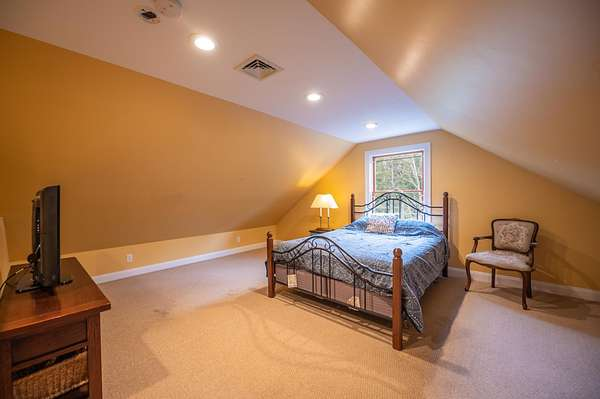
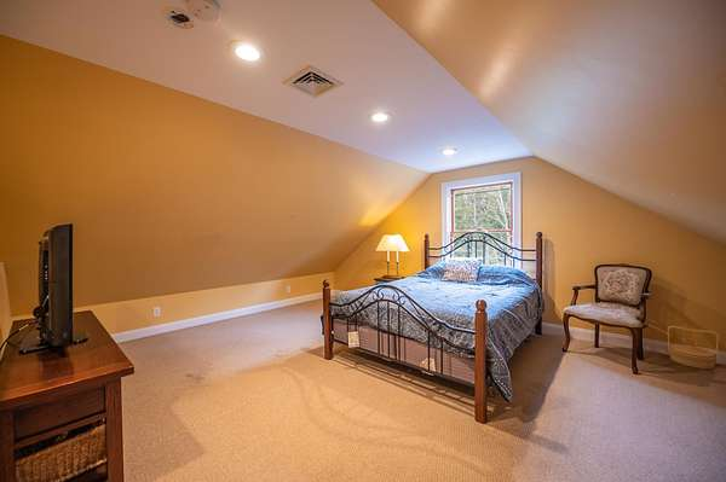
+ basket [667,325,720,370]
